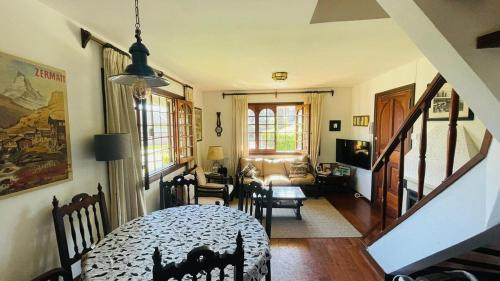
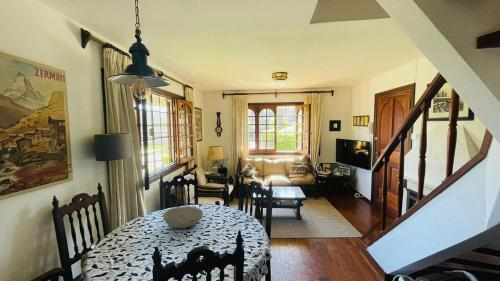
+ bowl [162,206,204,229]
